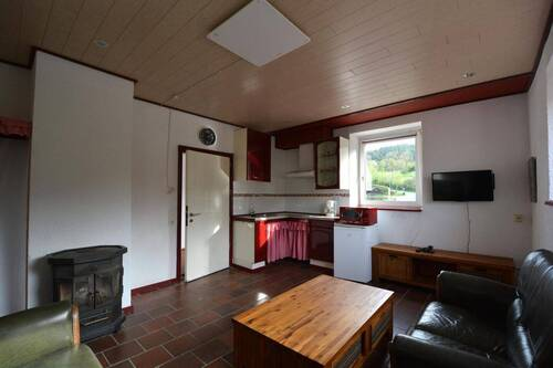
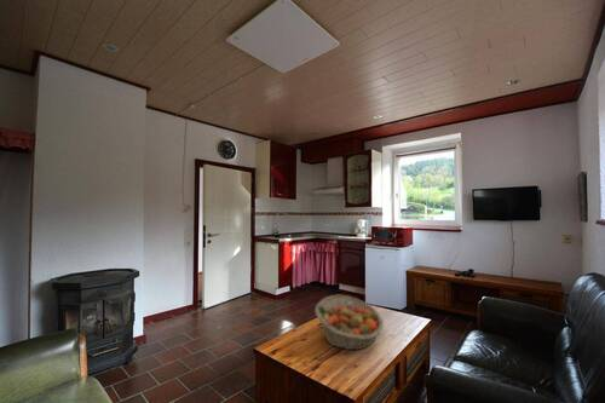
+ fruit basket [313,294,385,351]
